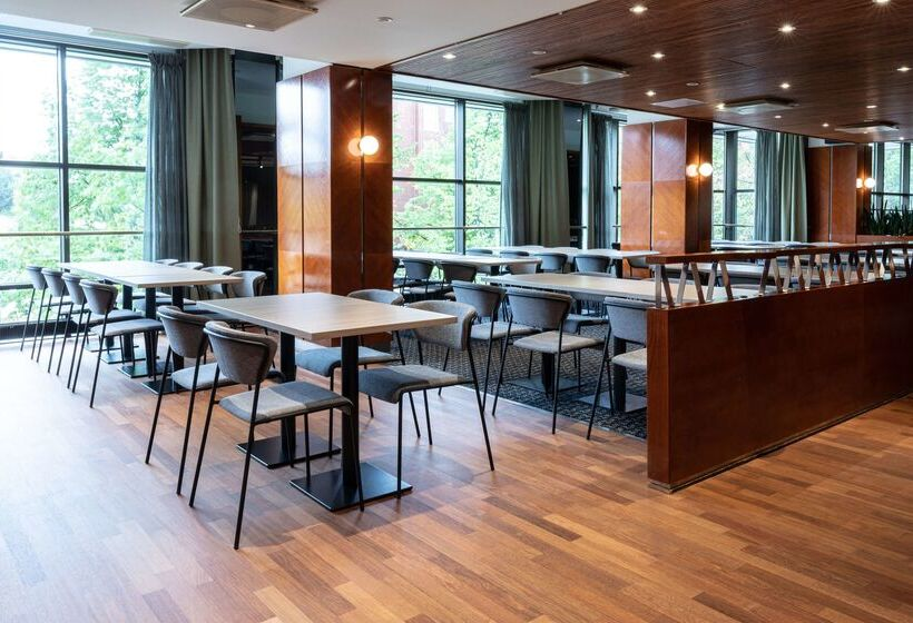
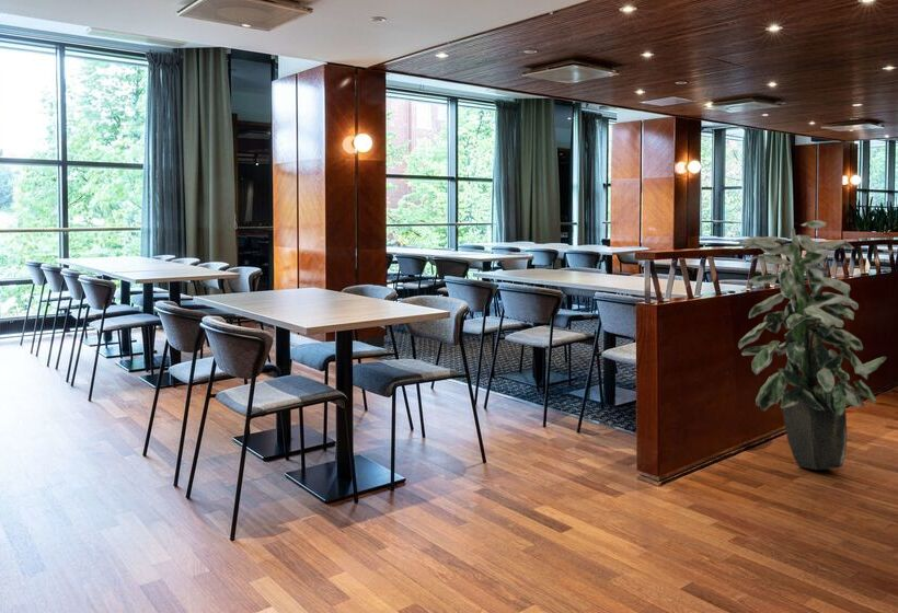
+ indoor plant [737,220,888,471]
